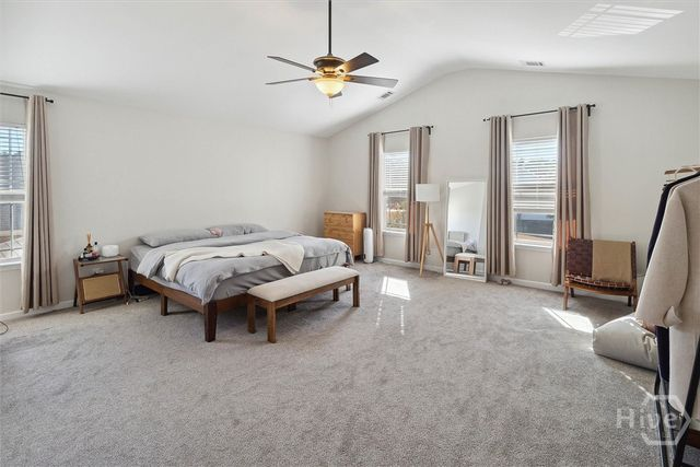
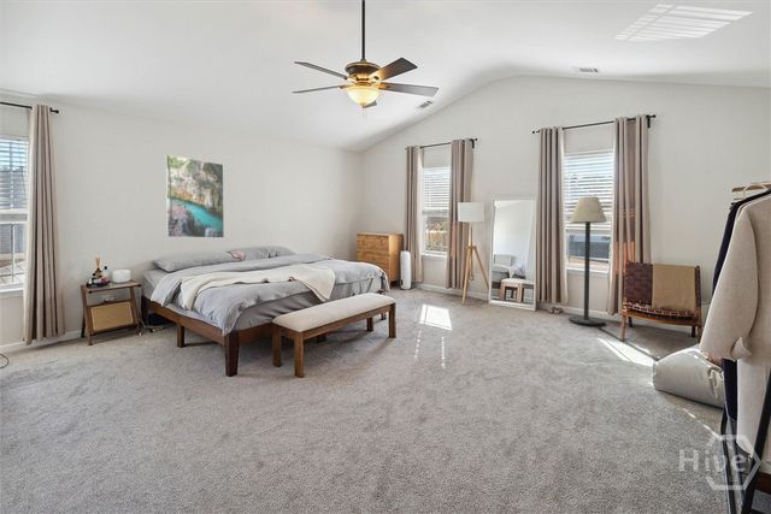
+ floor lamp [567,195,608,326]
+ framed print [164,154,225,240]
